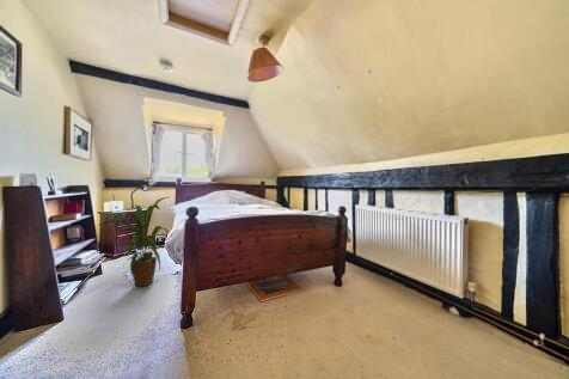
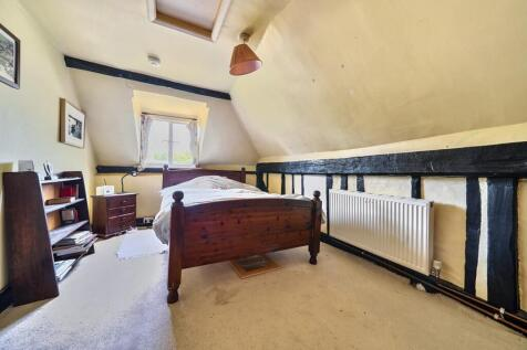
- house plant [97,196,171,287]
